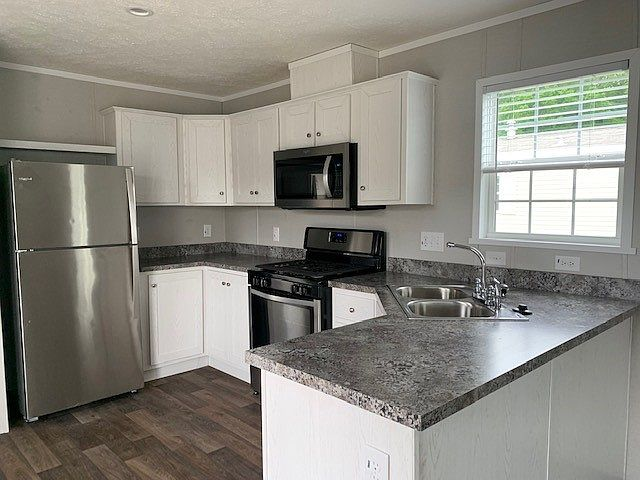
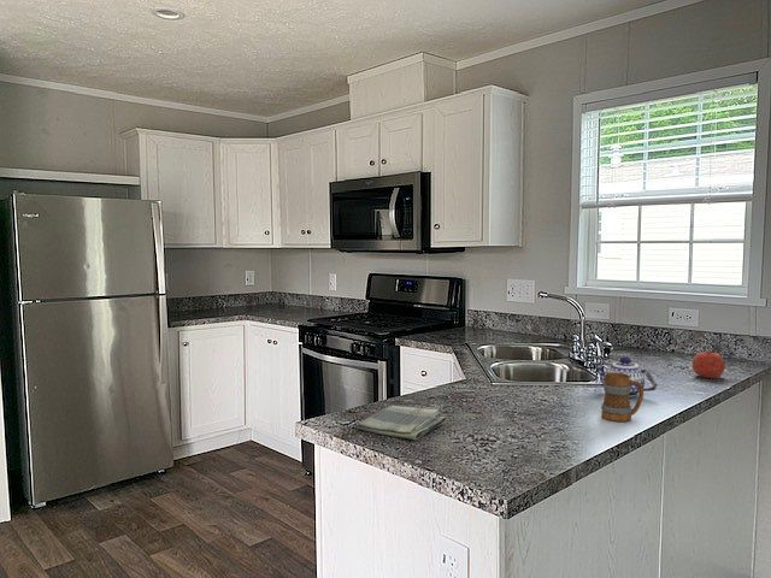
+ mug [600,372,645,423]
+ fruit [691,348,726,379]
+ dish towel [355,405,447,442]
+ teapot [592,355,659,397]
